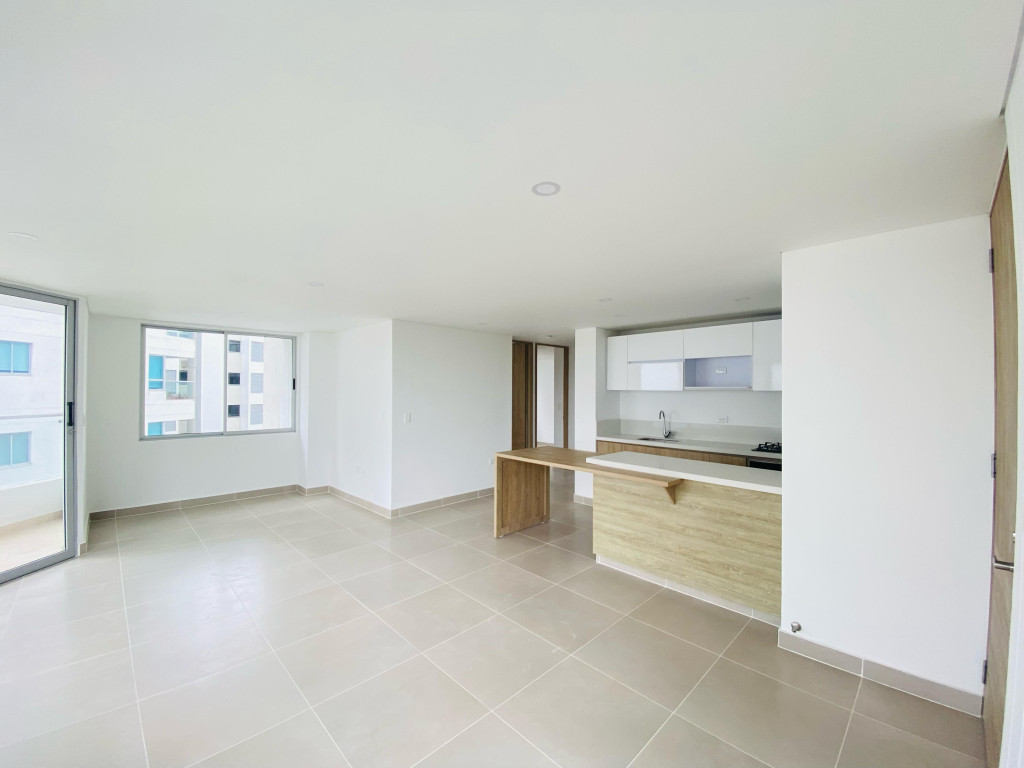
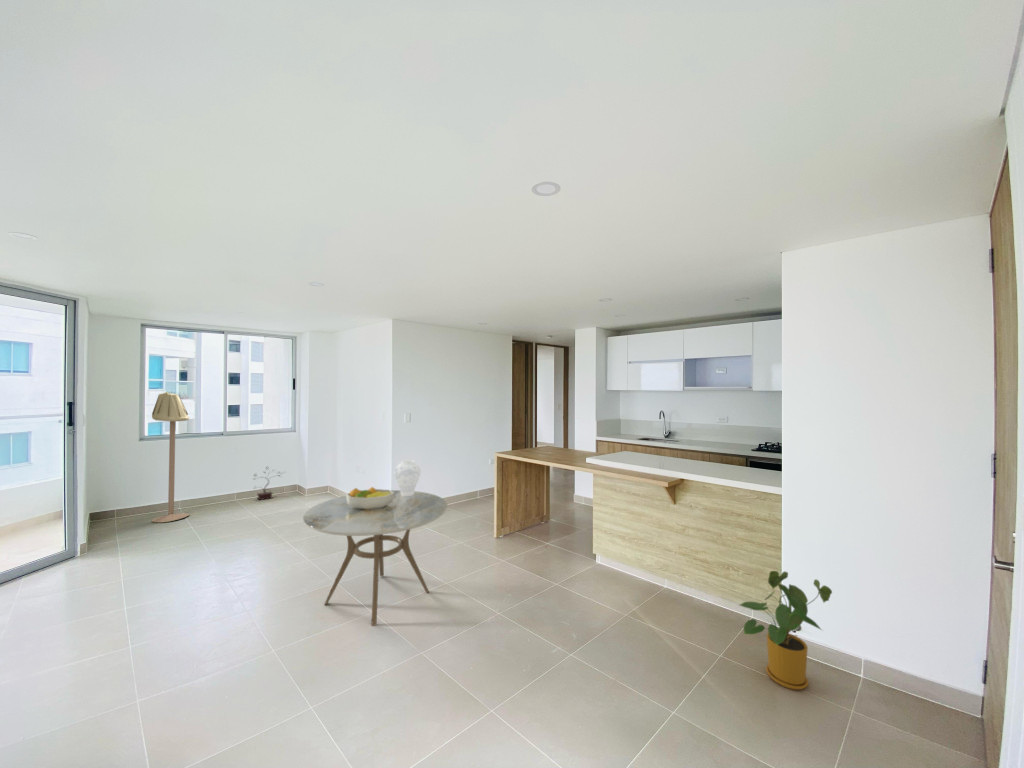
+ floor lamp [151,391,190,523]
+ potted plant [252,465,287,501]
+ fruit bowl [345,486,394,509]
+ dining table [302,489,449,627]
+ house plant [739,570,833,691]
+ vase [393,459,422,496]
